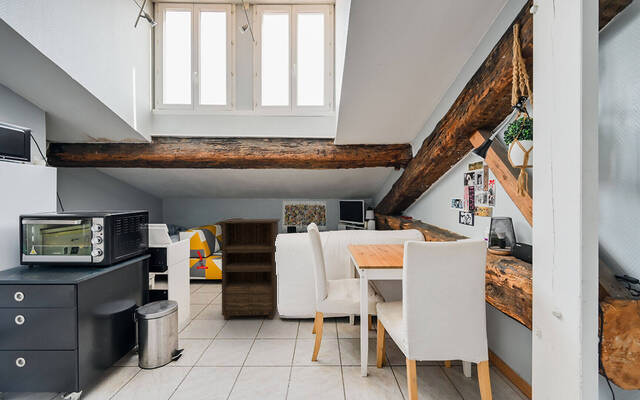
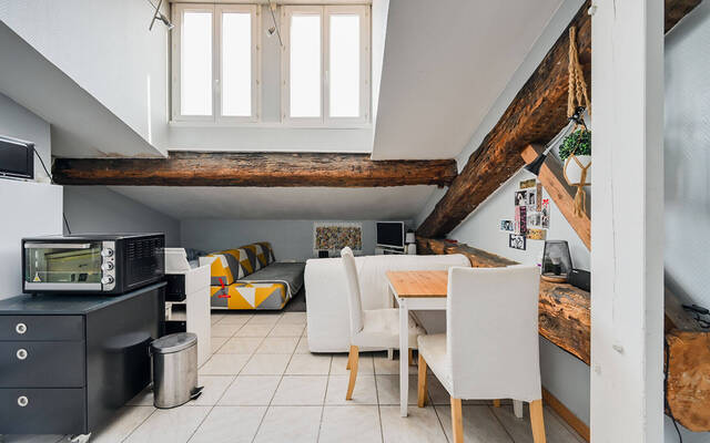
- bookshelf [219,218,281,321]
